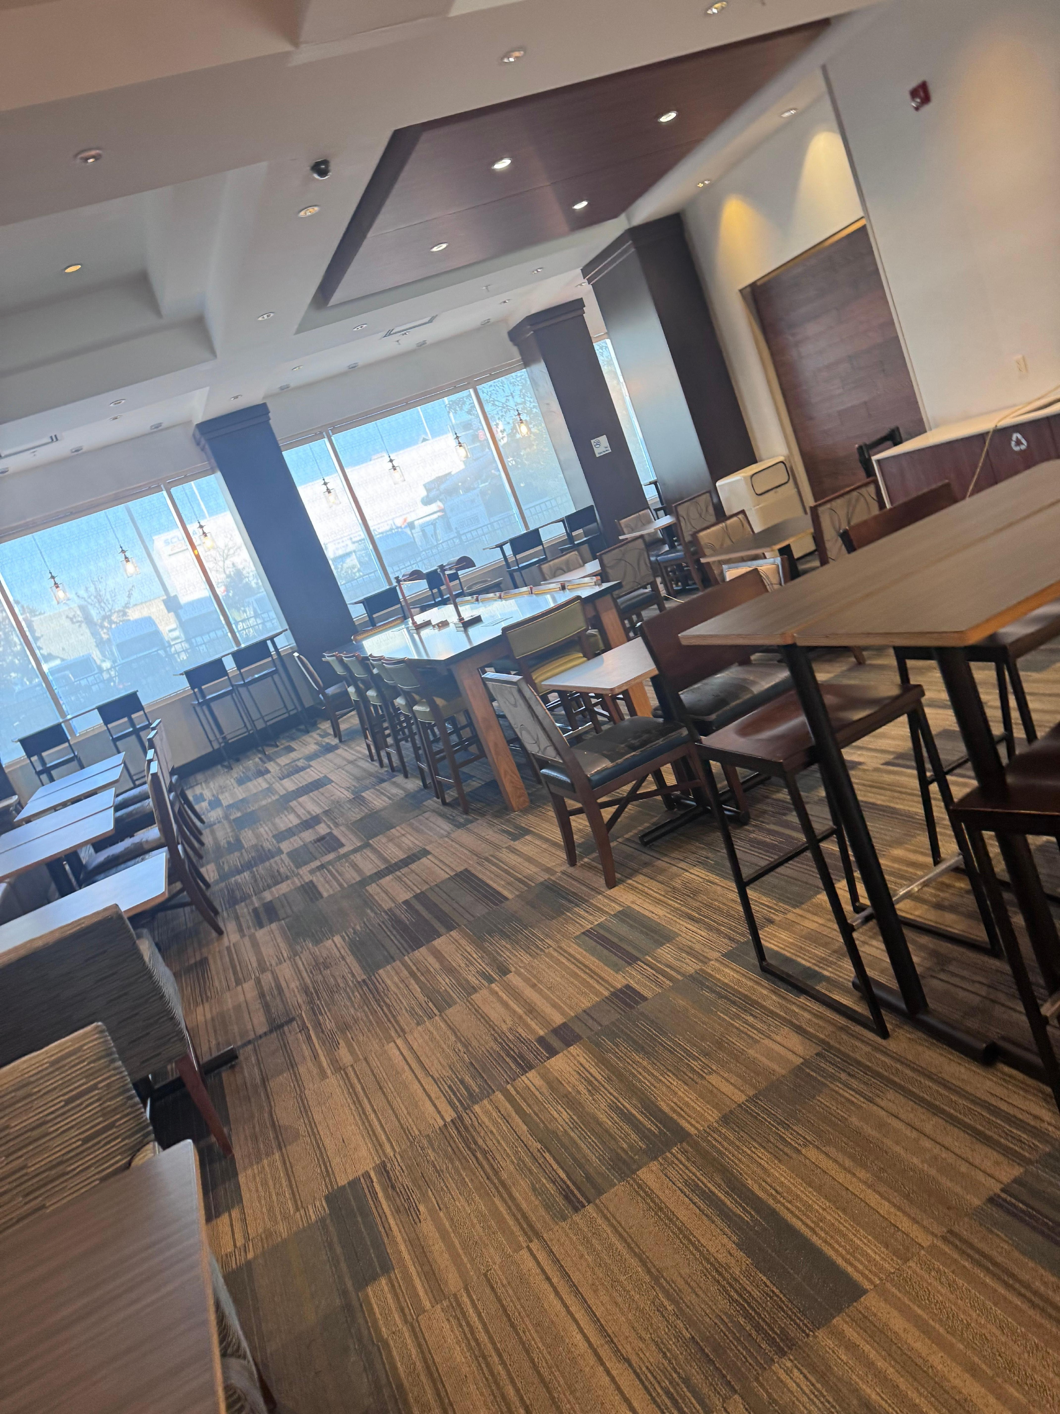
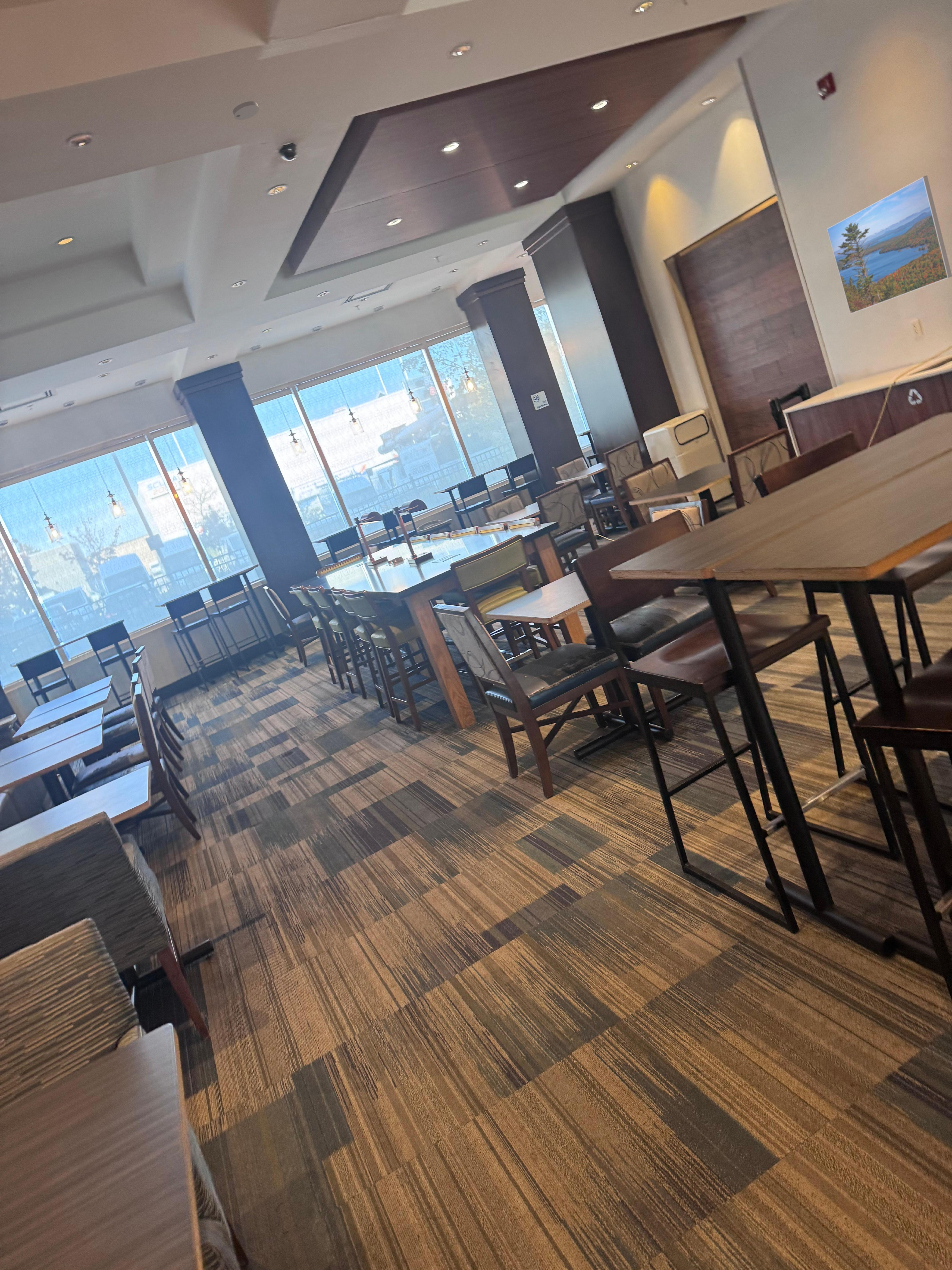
+ smoke detector [232,101,259,120]
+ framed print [826,175,952,314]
